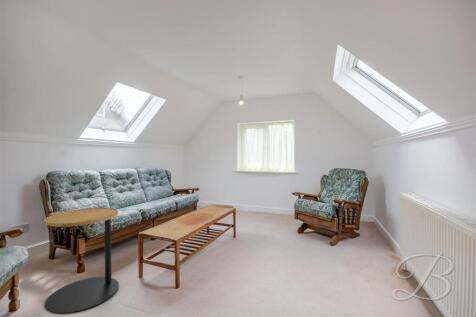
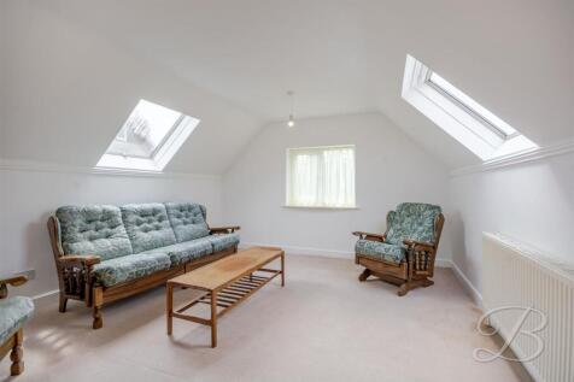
- side table [43,207,120,315]
